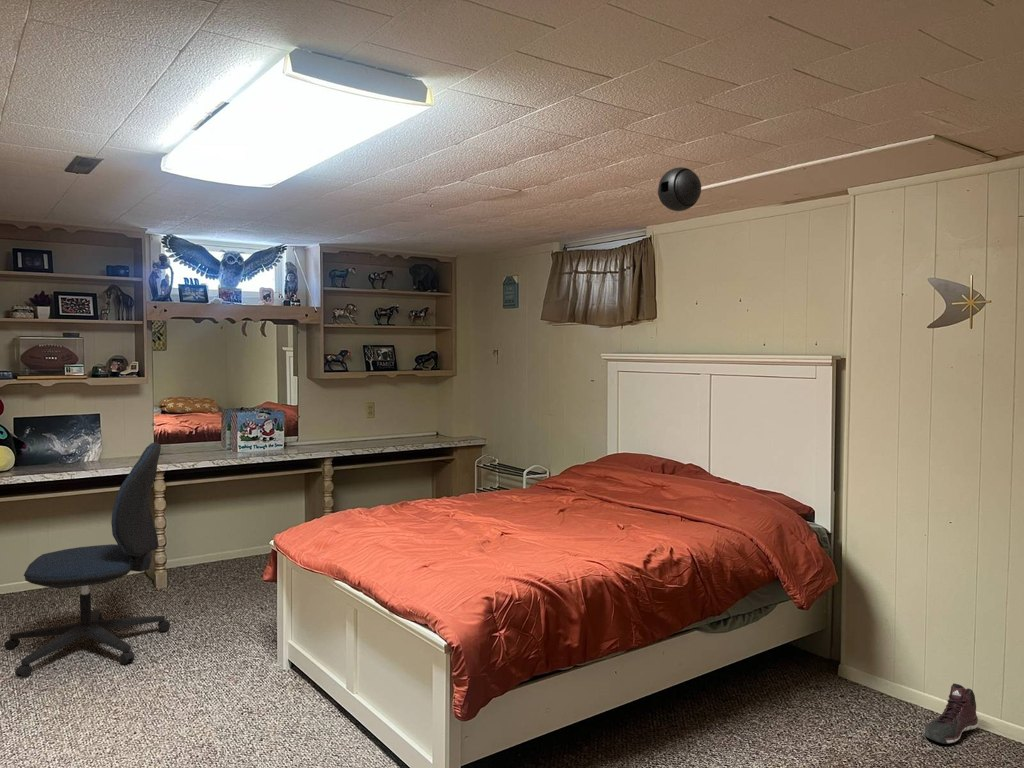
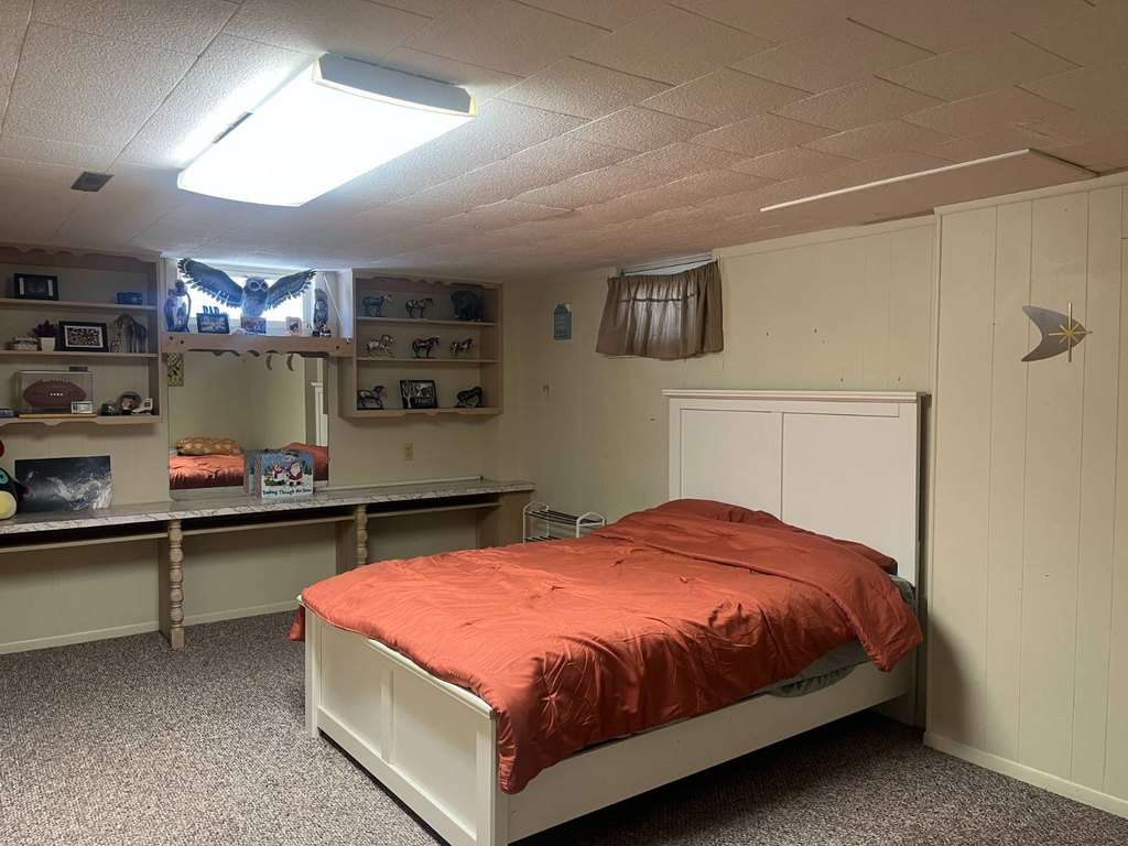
- office chair [3,441,171,679]
- sneaker [923,682,980,745]
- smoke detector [657,166,702,212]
